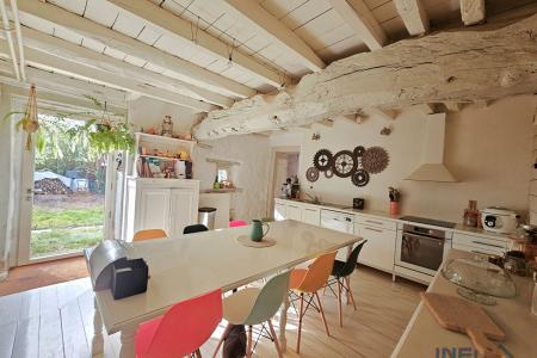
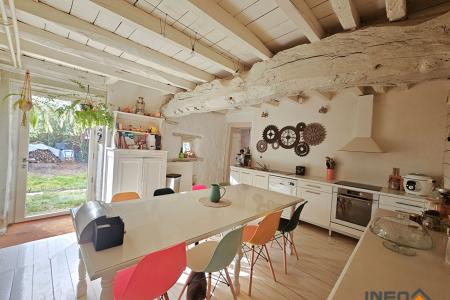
- cutting board [419,290,506,358]
